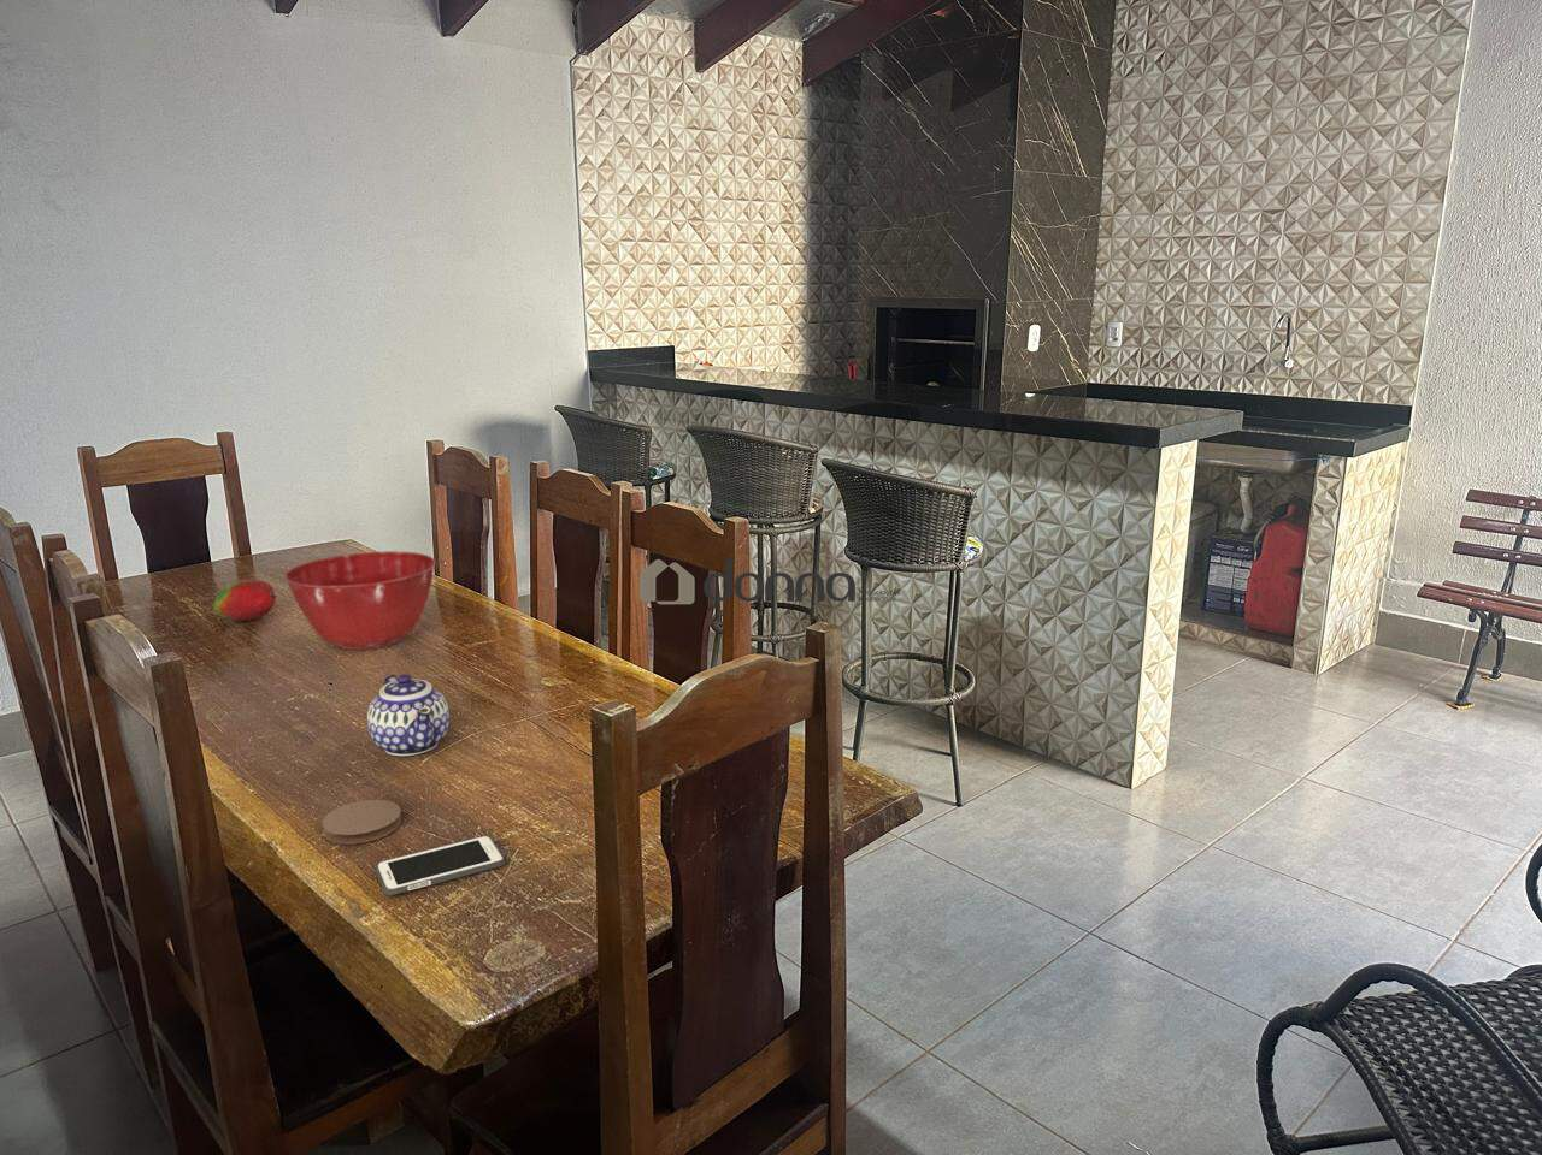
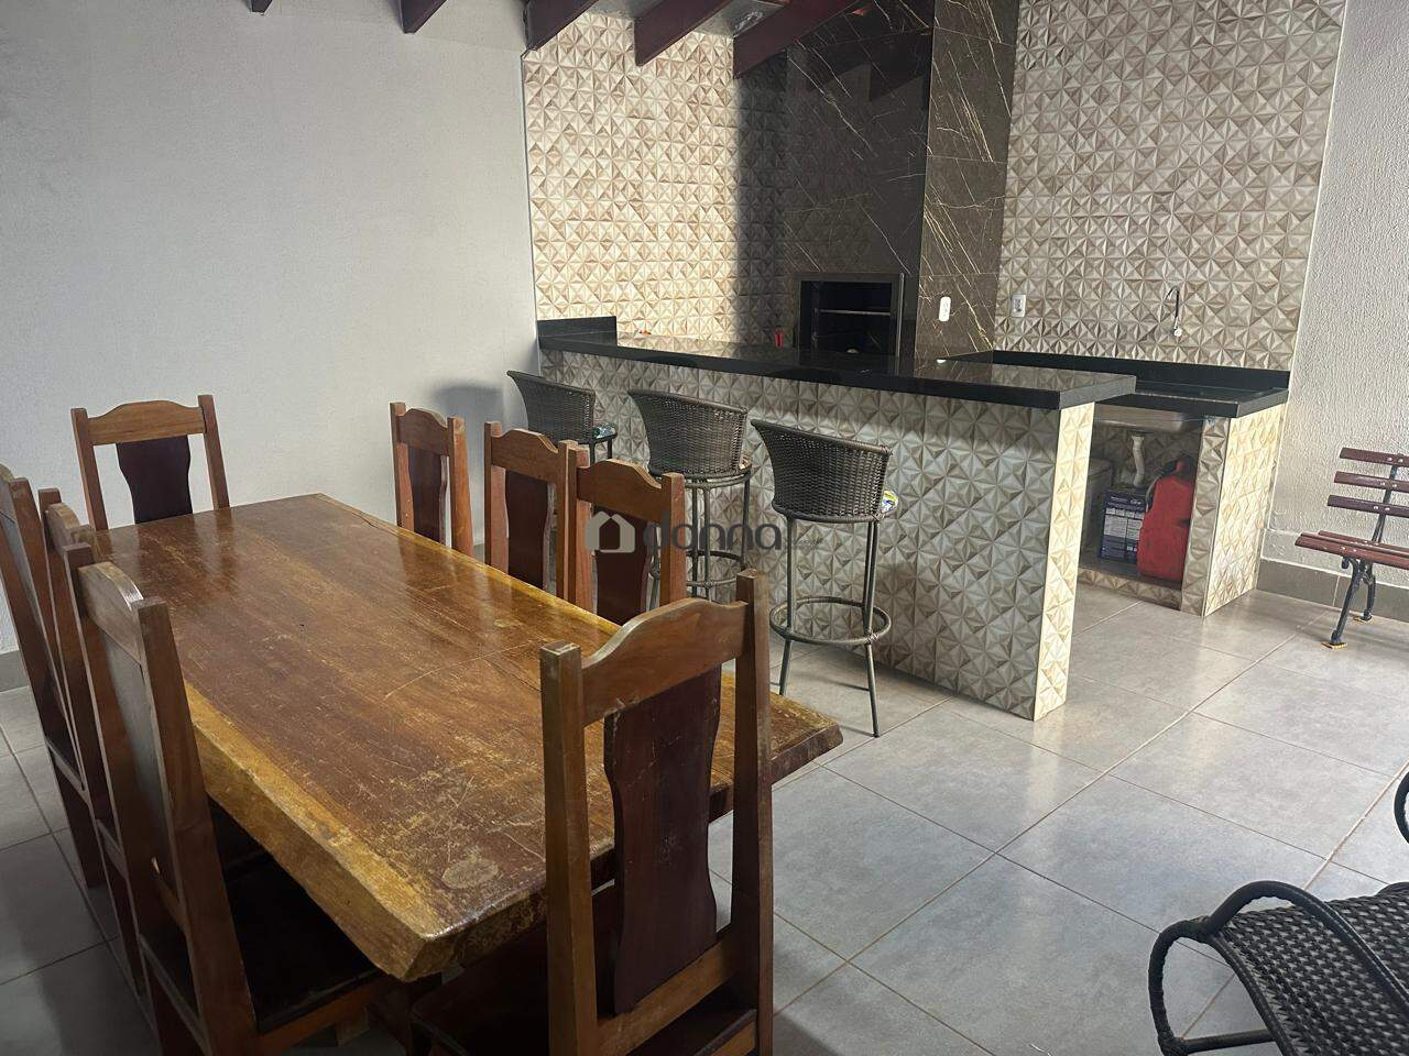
- coaster [321,798,402,844]
- cell phone [375,833,506,897]
- mixing bowl [283,550,437,650]
- teapot [367,672,450,757]
- fruit [212,579,277,622]
